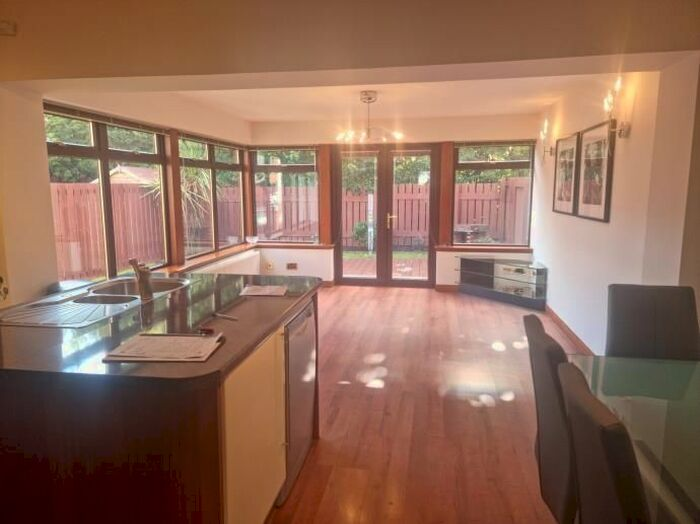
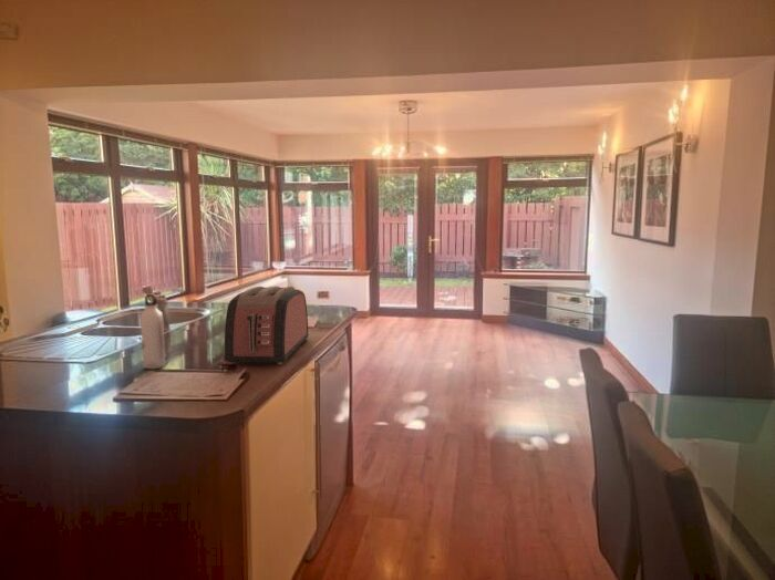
+ water bottle [140,293,166,370]
+ toaster [224,286,309,365]
